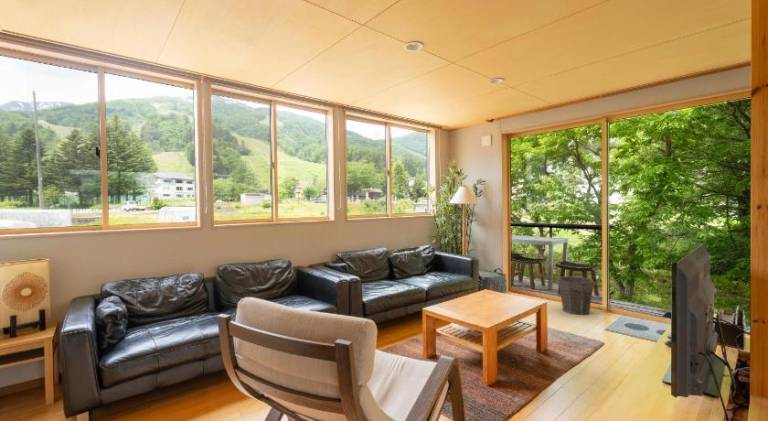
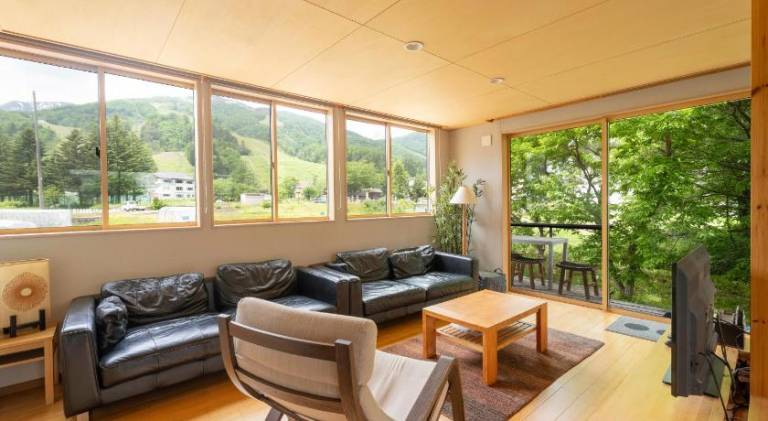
- waste bin [557,275,595,316]
